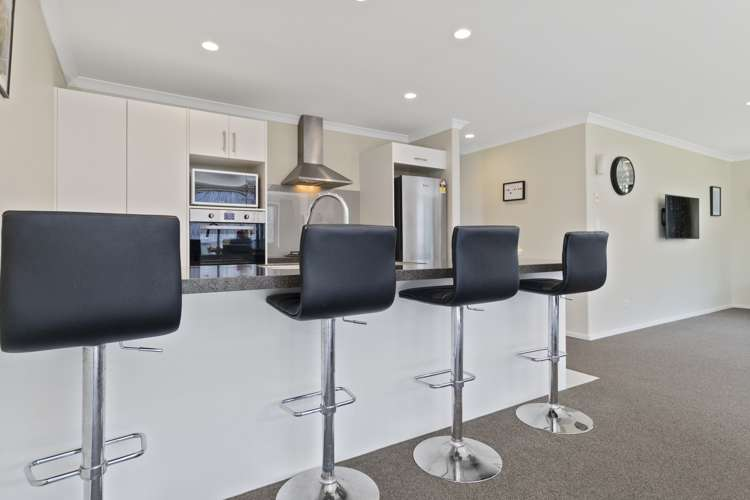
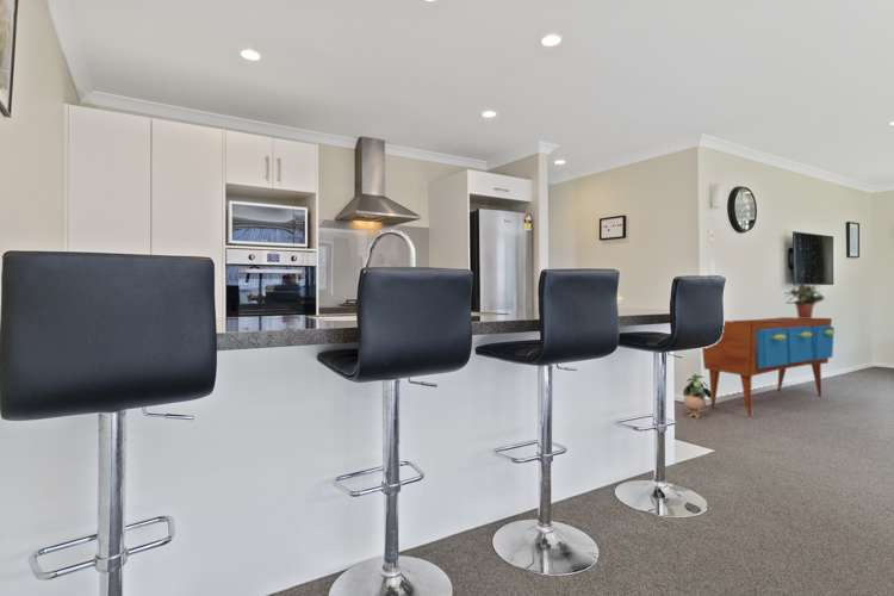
+ potted plant [682,373,712,420]
+ sideboard [701,316,837,418]
+ potted plant [783,283,825,318]
